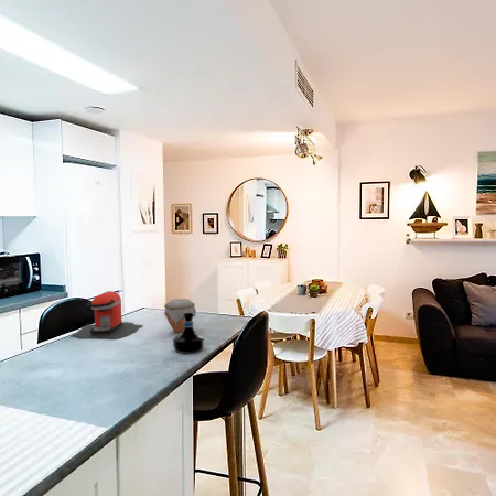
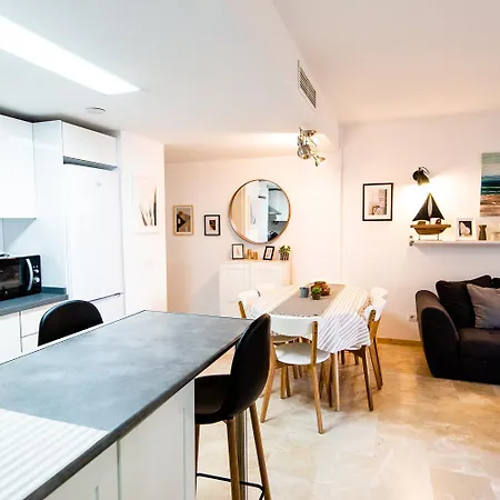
- jar [163,298,197,333]
- coffee maker [69,290,143,341]
- tequila bottle [172,312,205,355]
